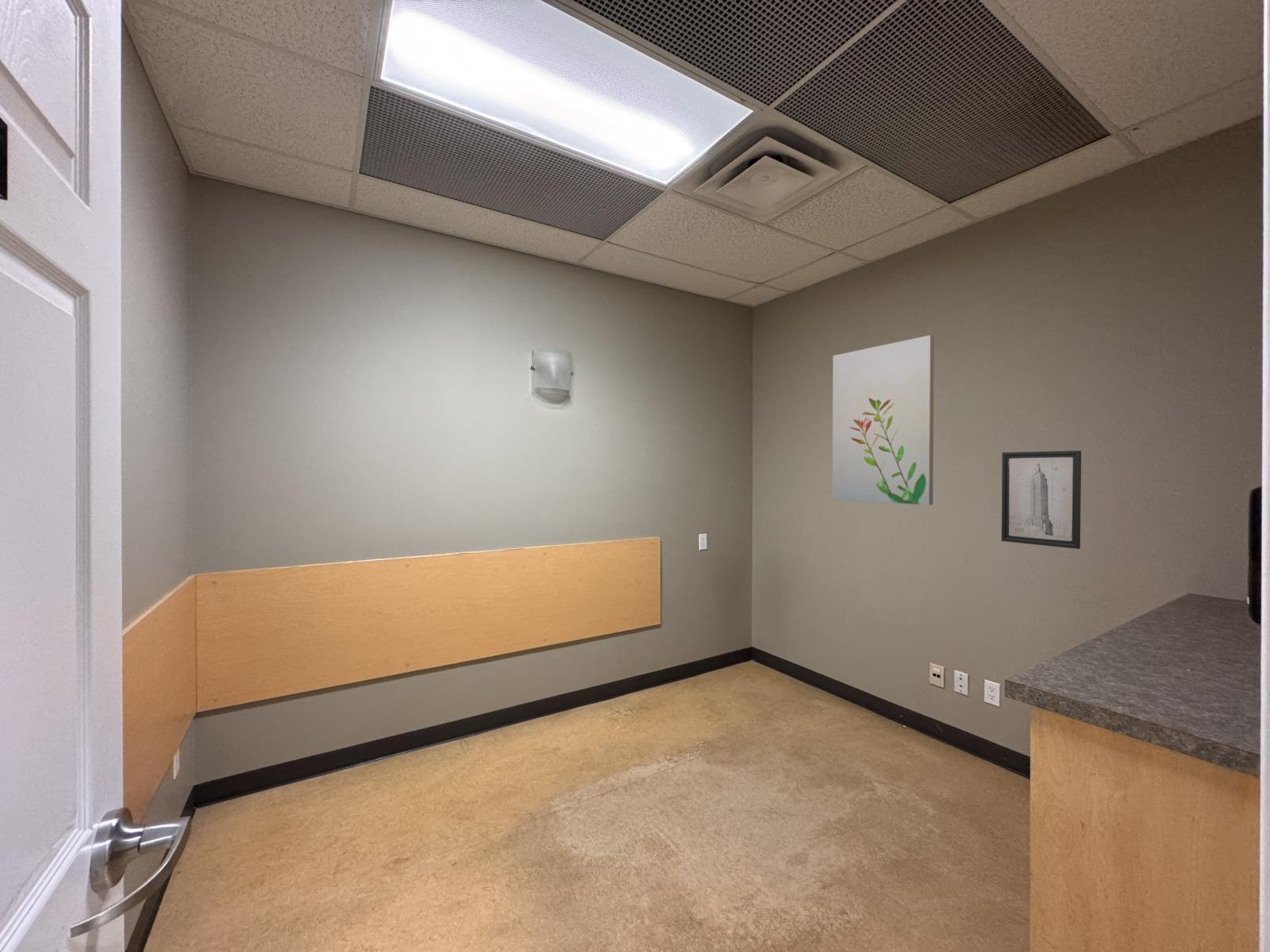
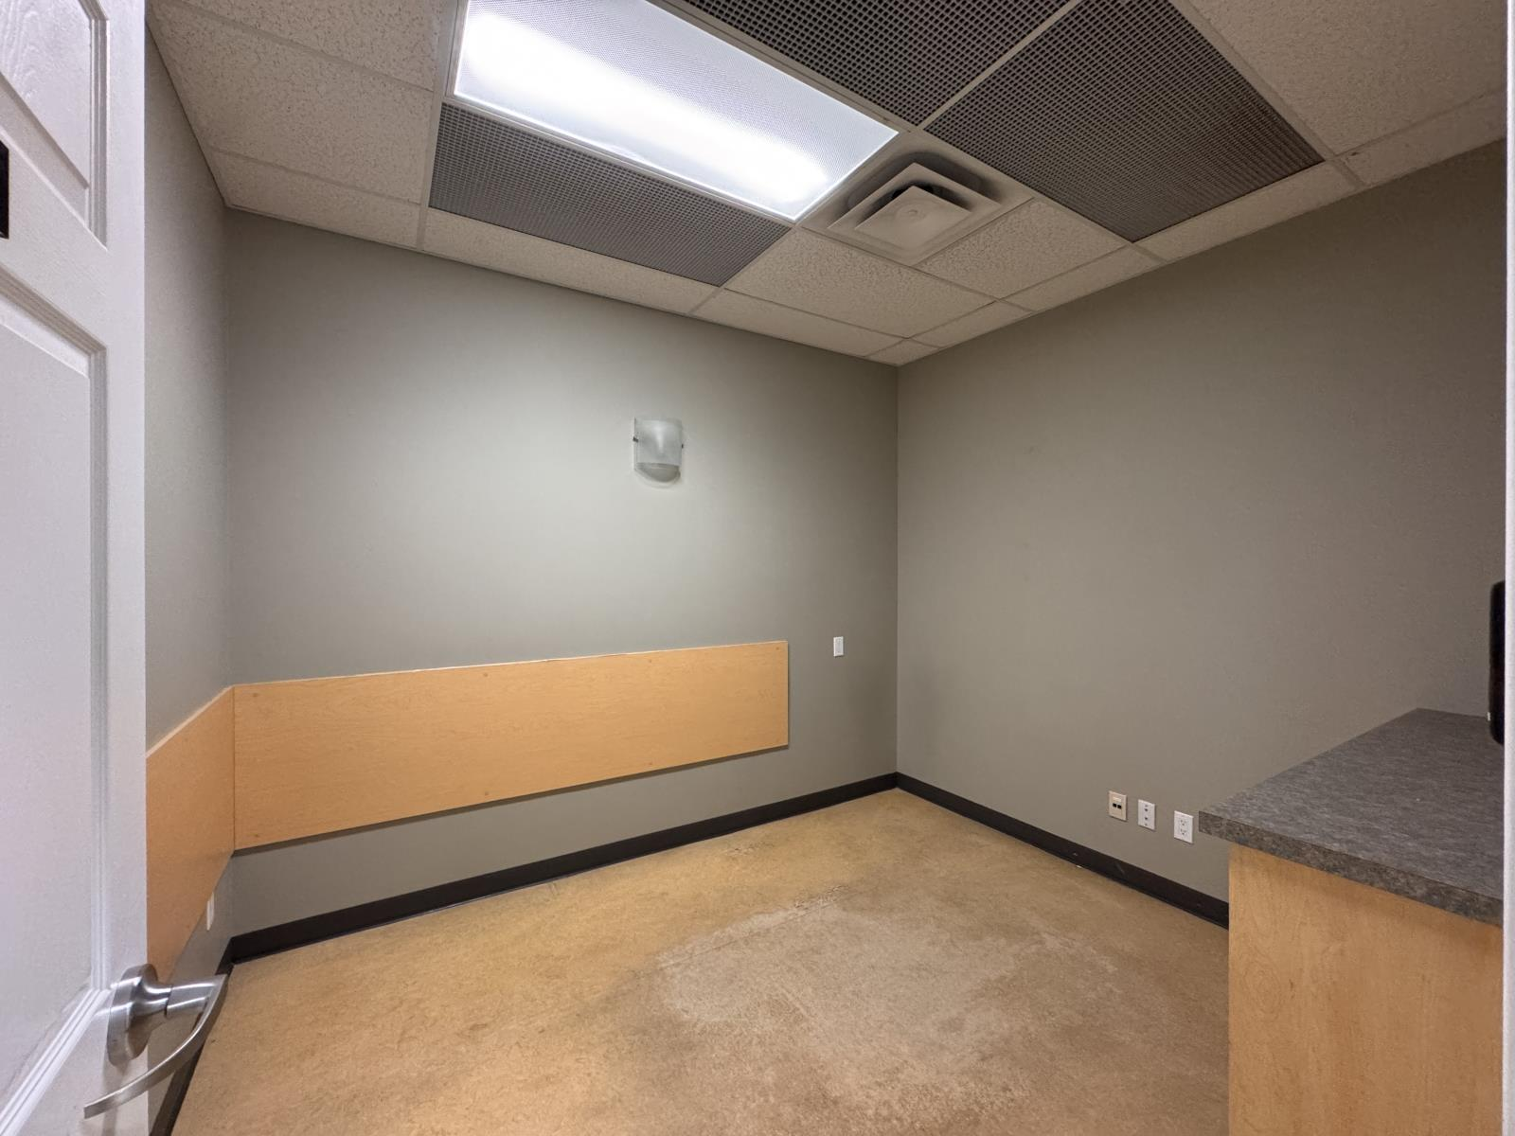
- wall art [1001,450,1082,550]
- wall art [832,335,935,506]
